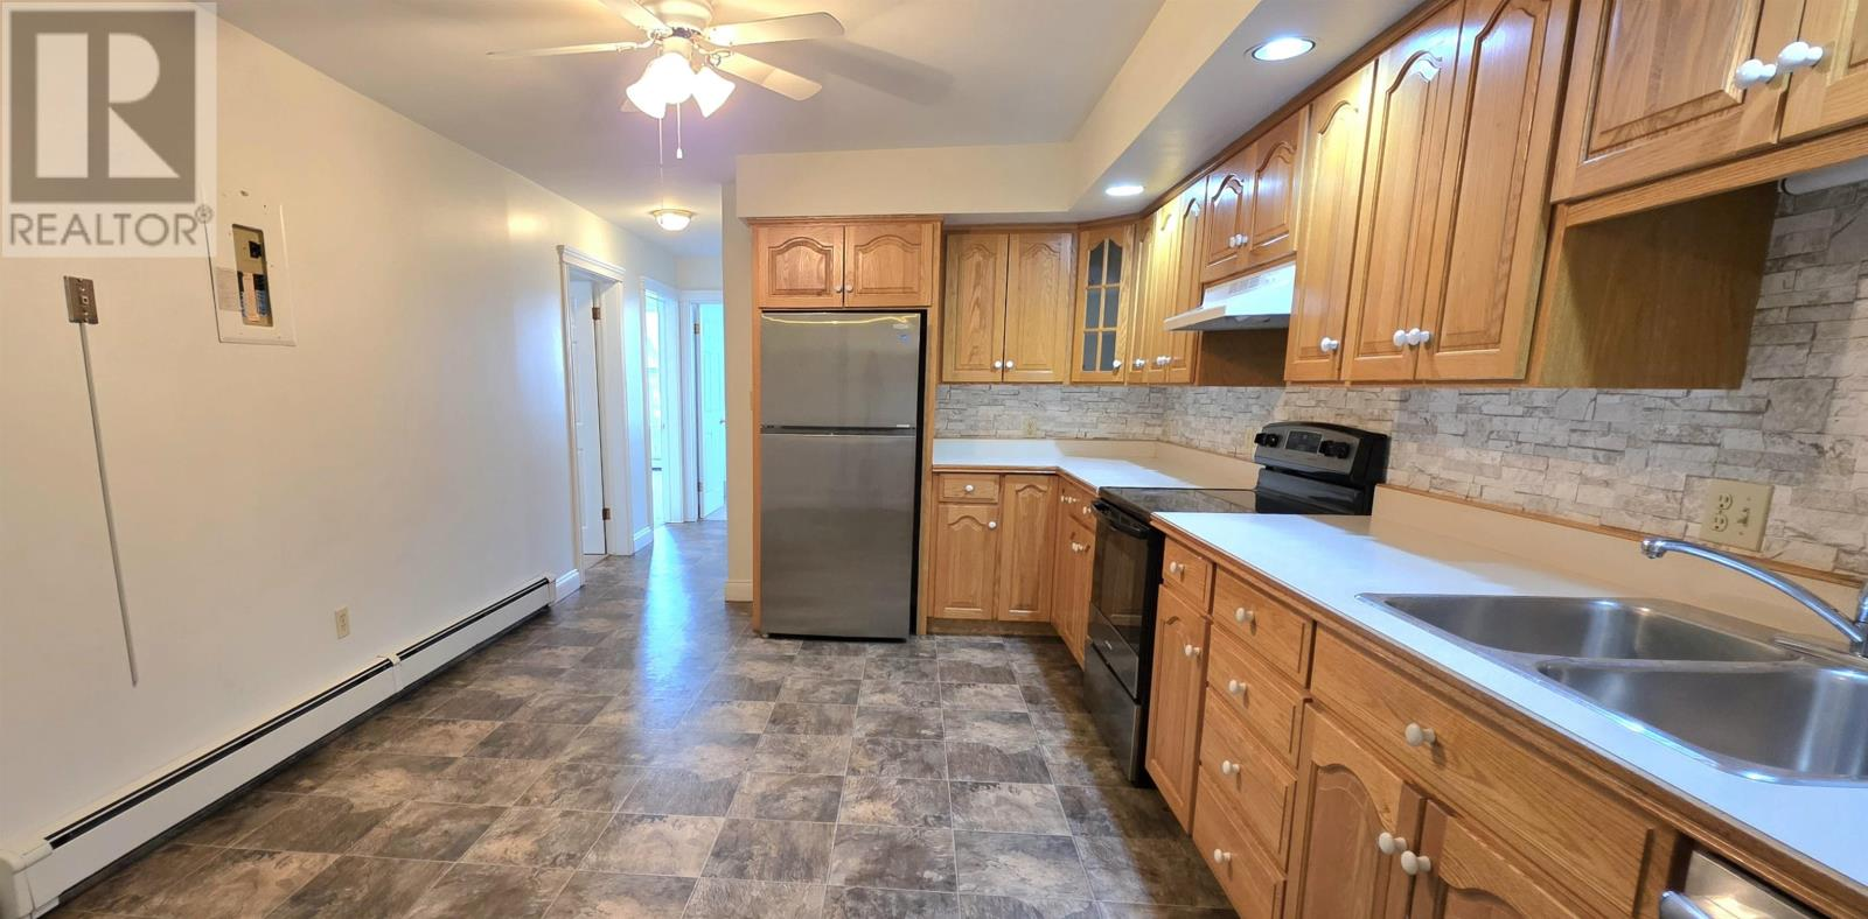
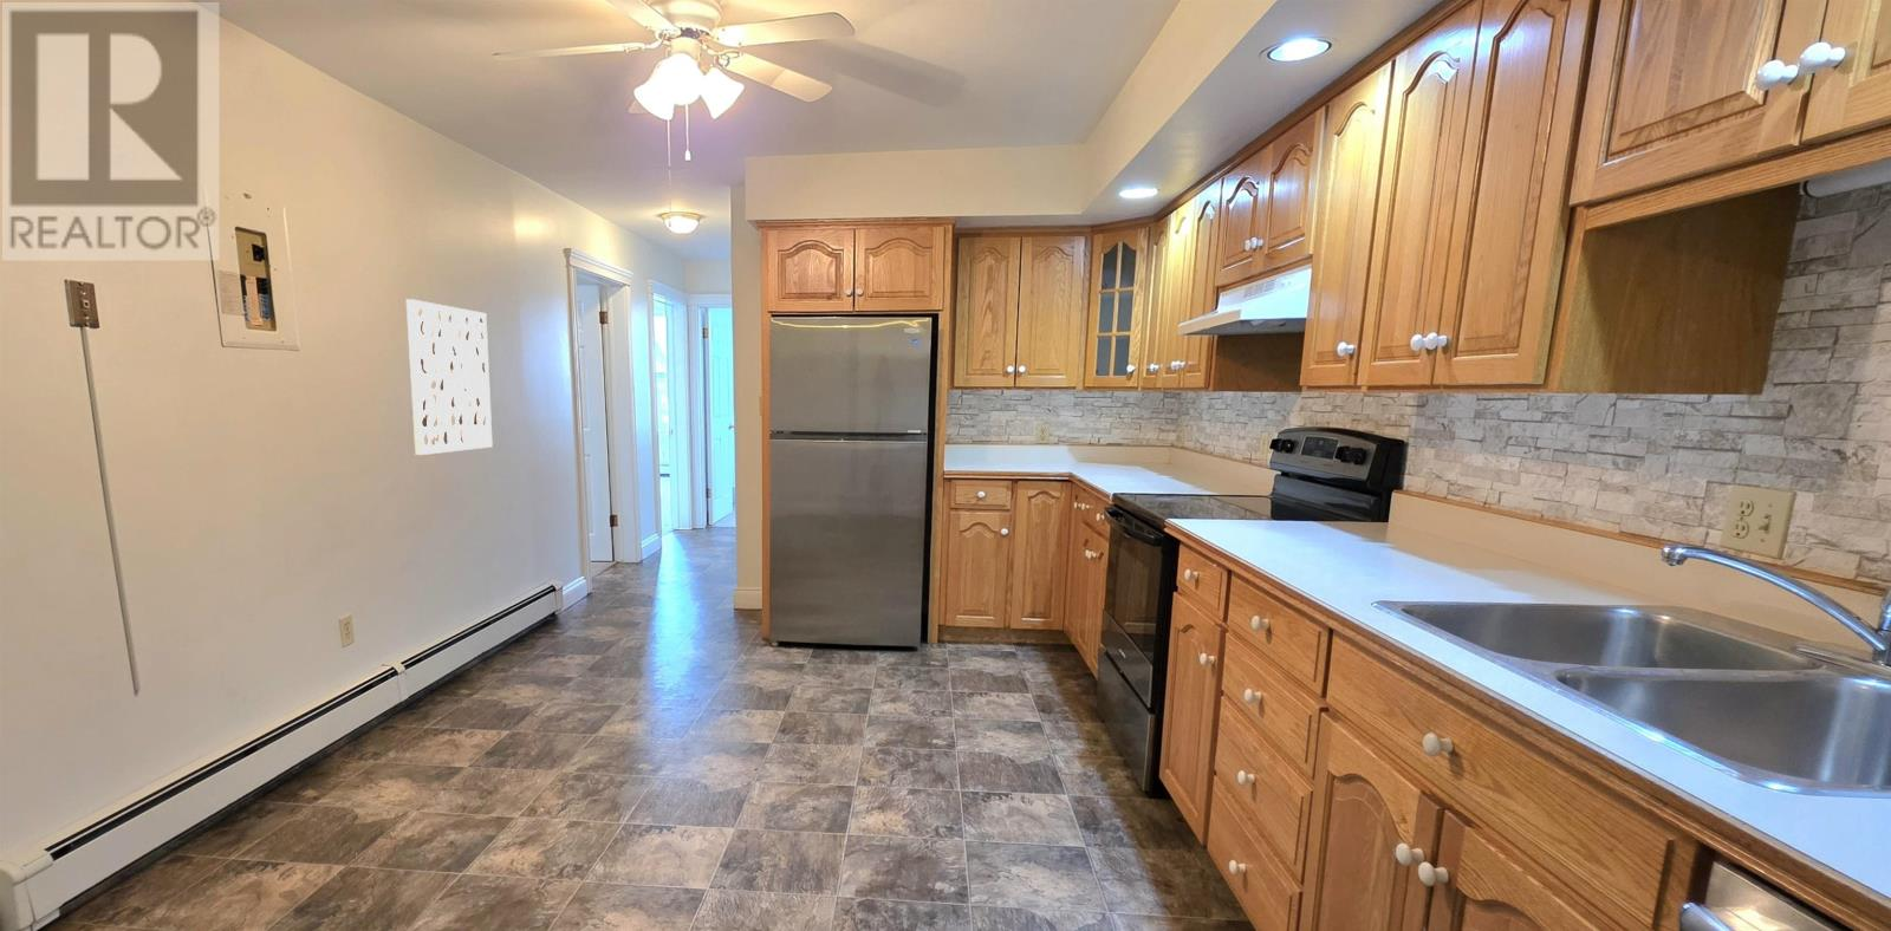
+ wall art [405,298,494,456]
